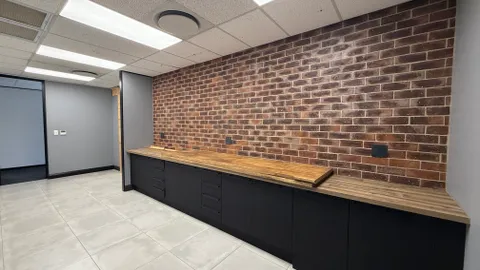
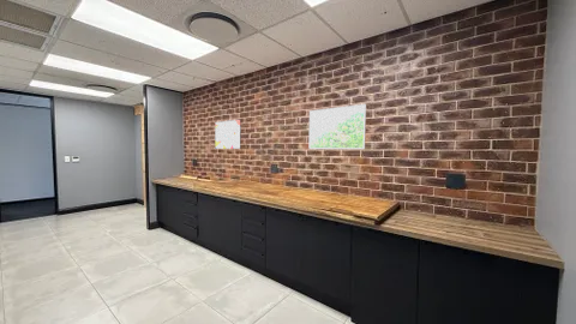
+ wall art [214,119,242,150]
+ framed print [307,103,367,150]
